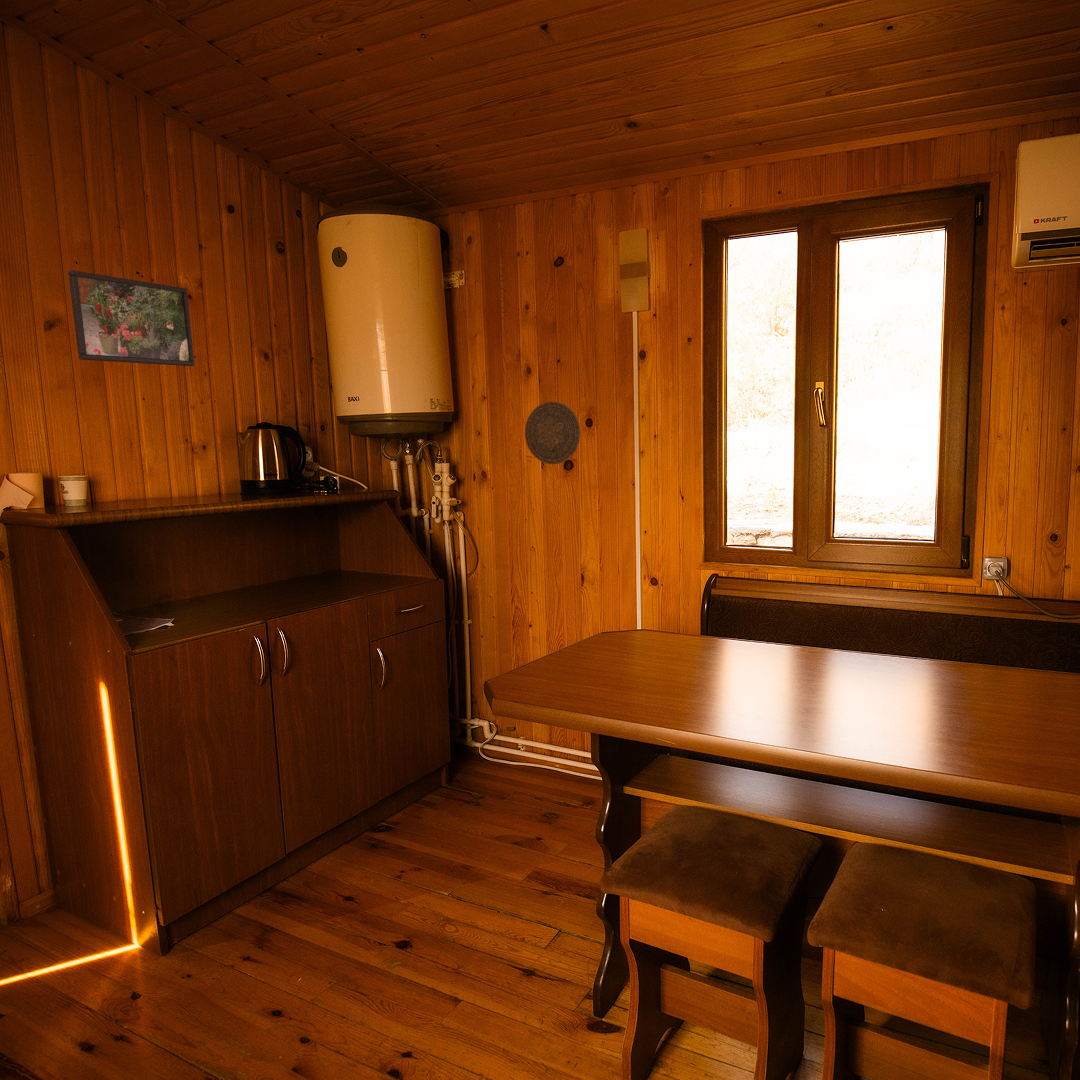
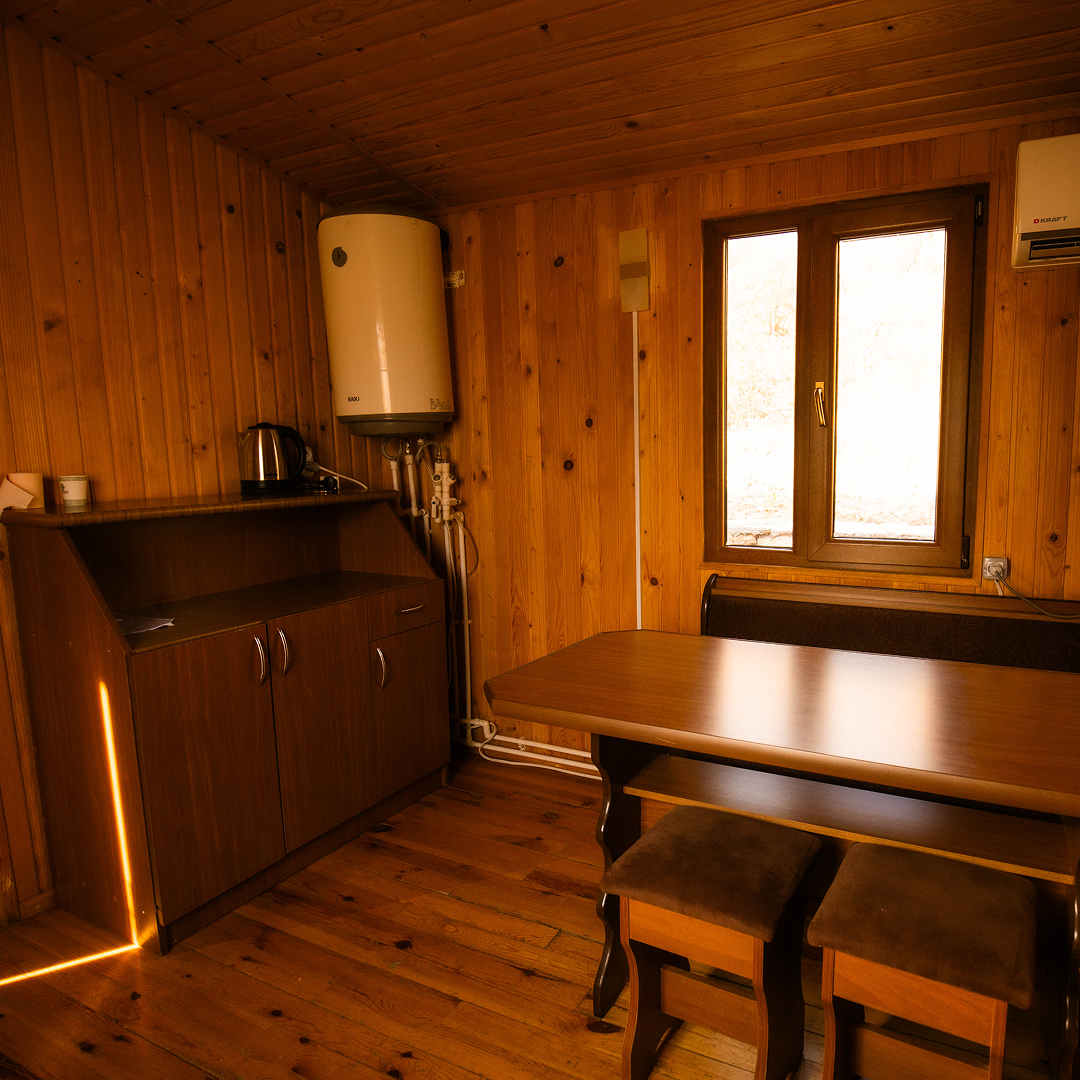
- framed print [67,269,196,367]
- decorative plate [524,401,582,465]
